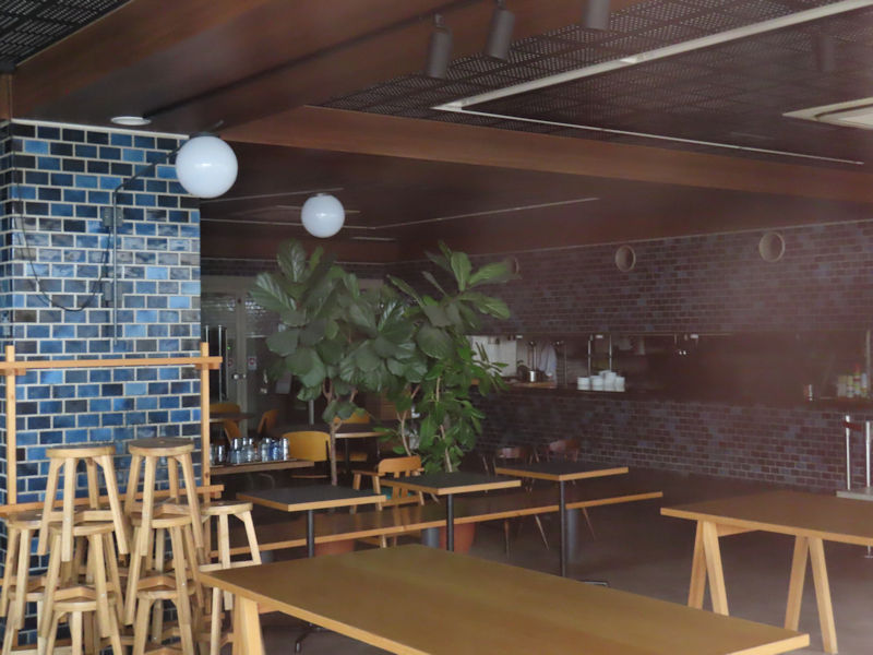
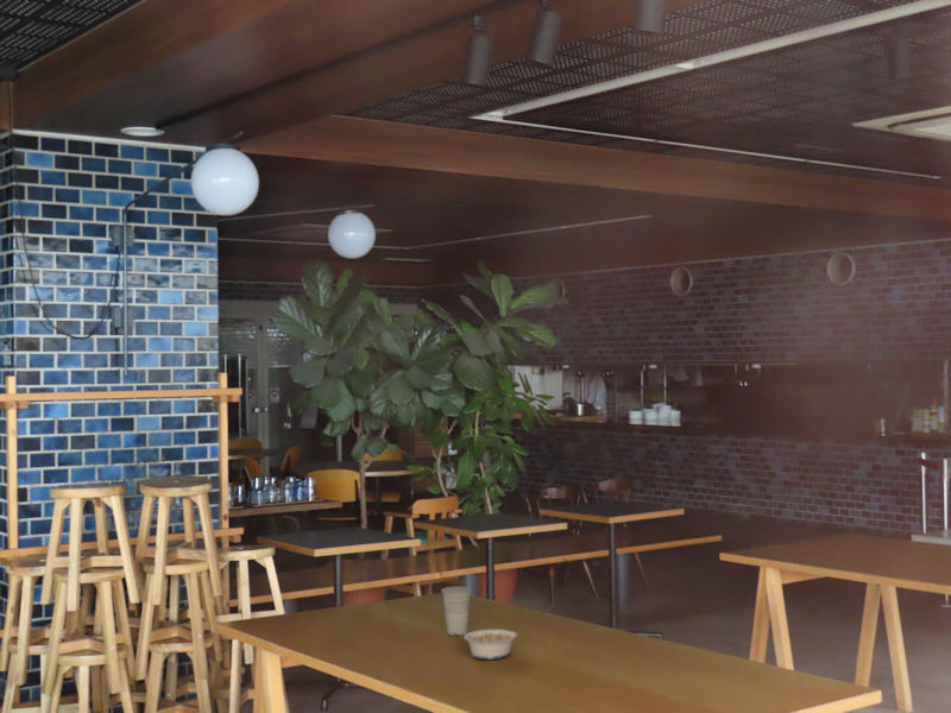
+ legume [453,629,518,661]
+ cup [440,585,473,637]
